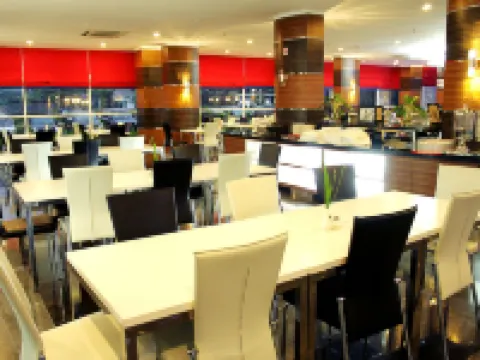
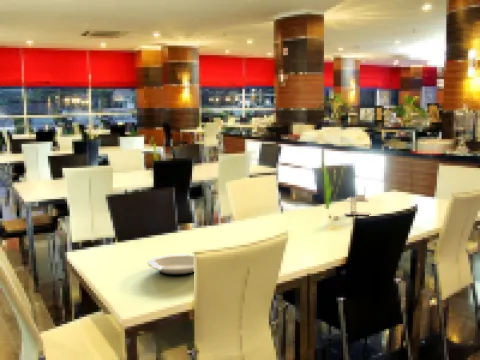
+ napkin holder [344,186,372,216]
+ plate [147,253,195,277]
